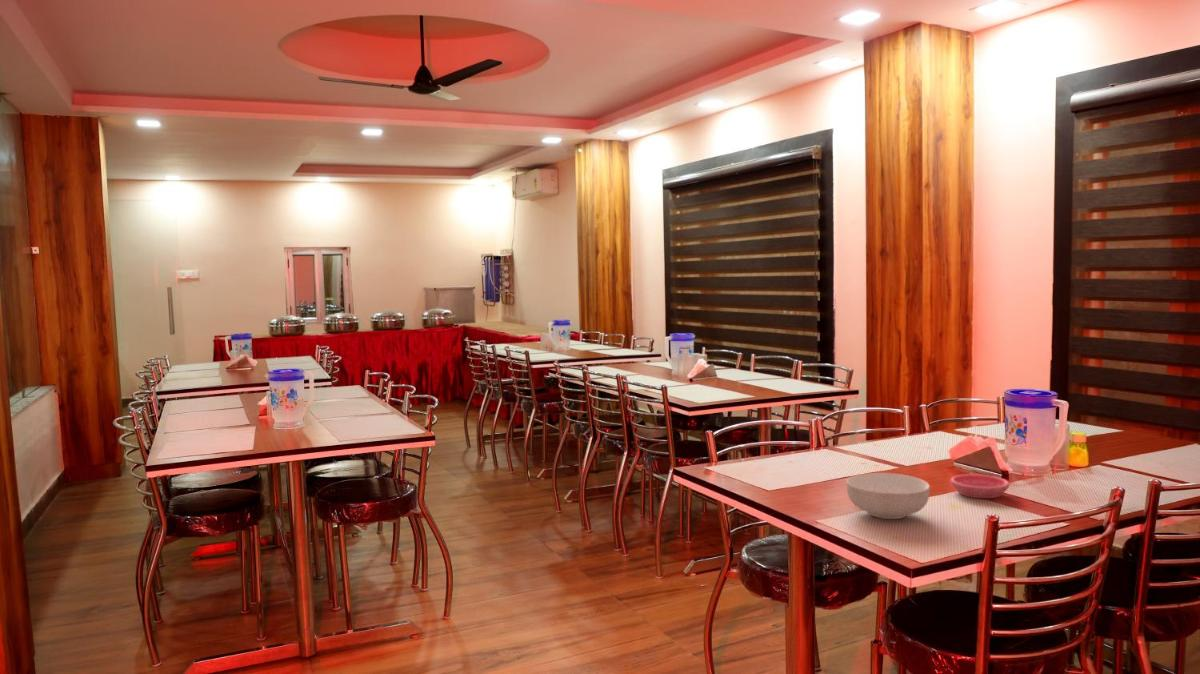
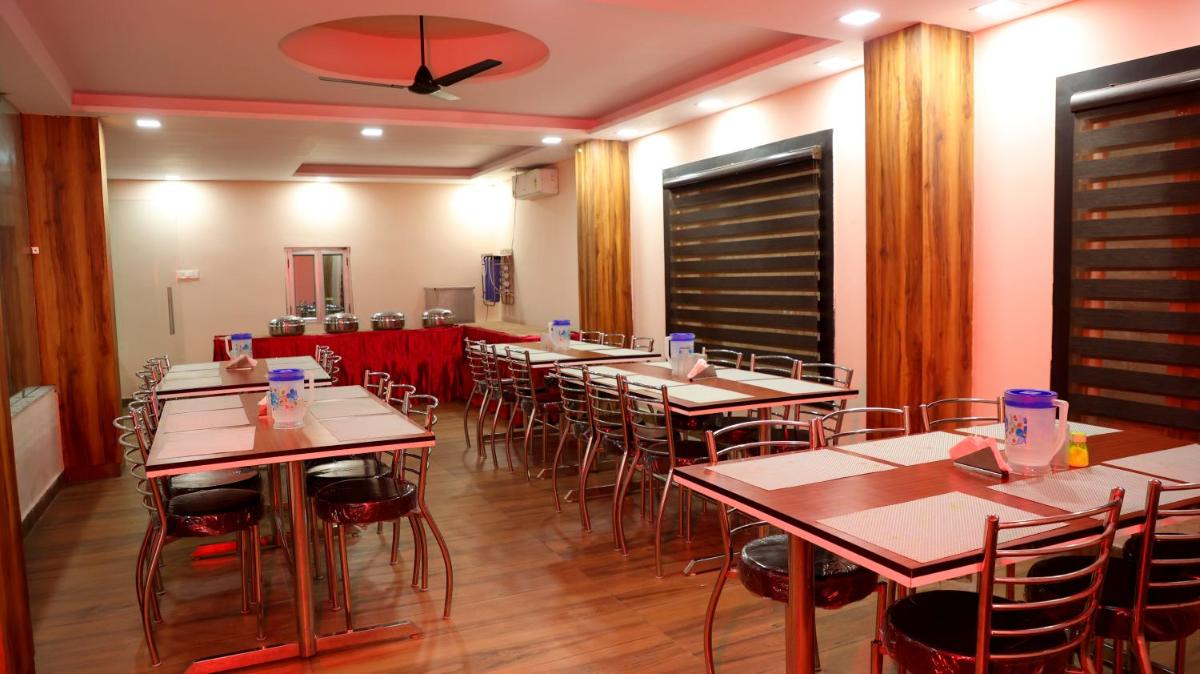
- cereal bowl [845,472,931,520]
- saucer [950,473,1010,499]
